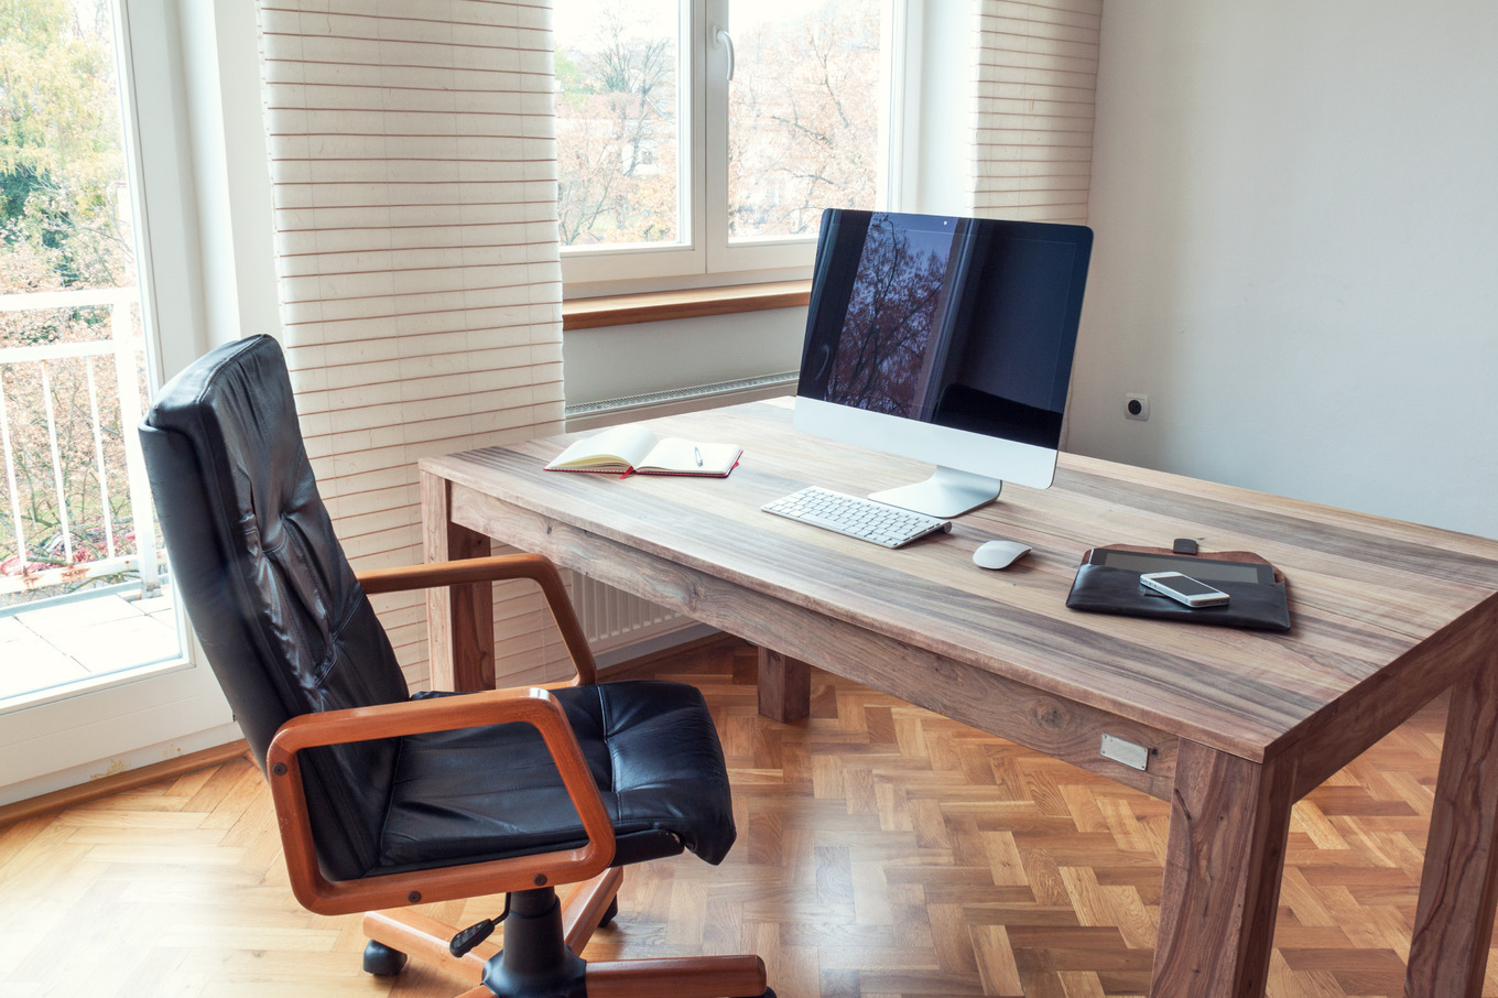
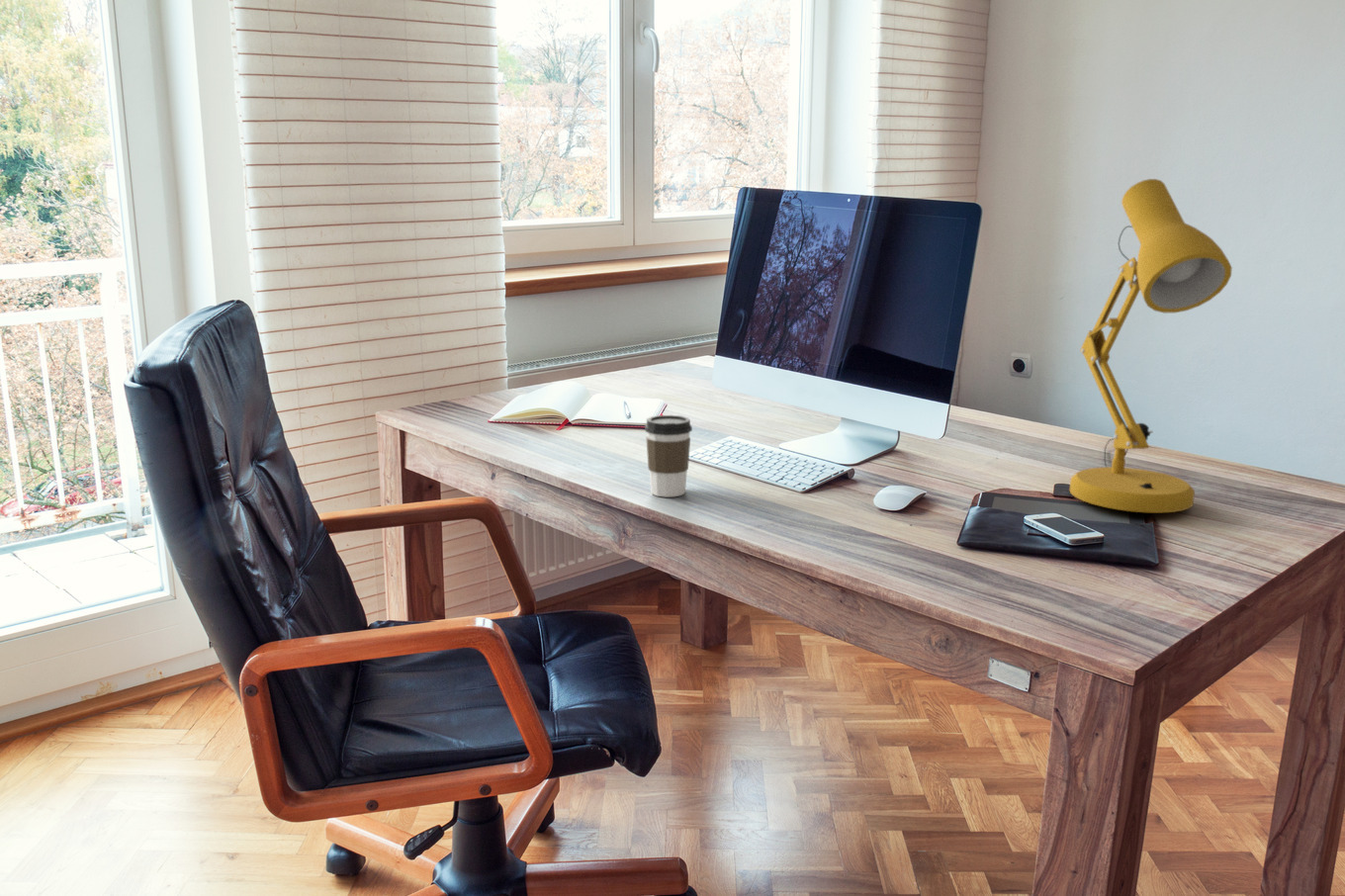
+ coffee cup [644,414,693,498]
+ desk lamp [1068,178,1233,513]
